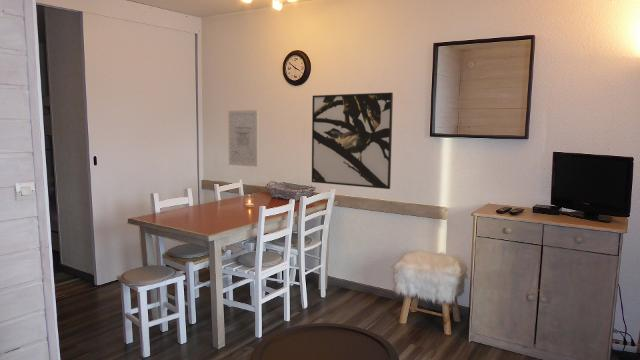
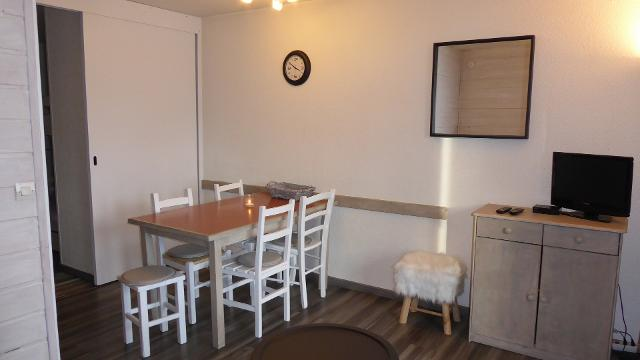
- wall art [227,109,259,168]
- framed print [311,92,394,190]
